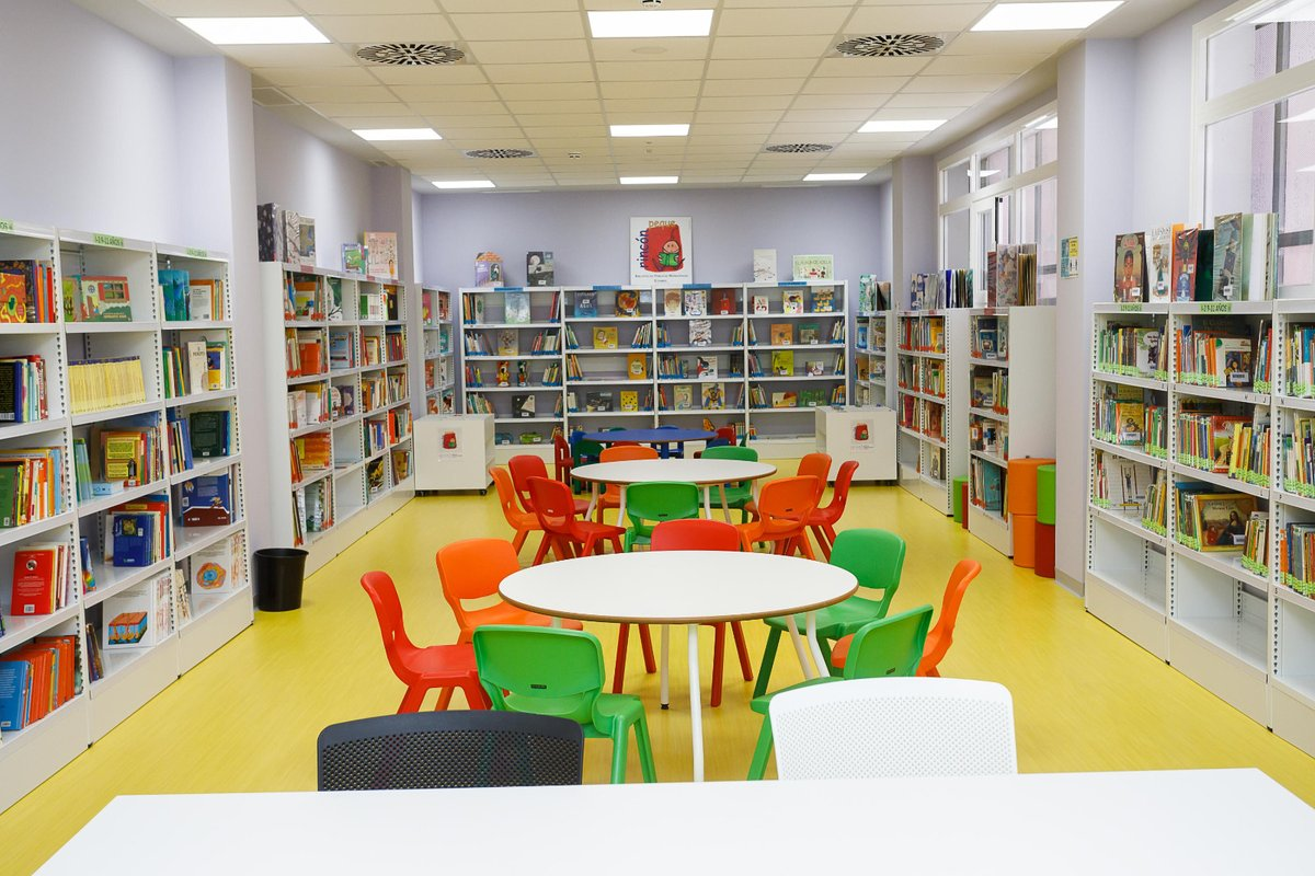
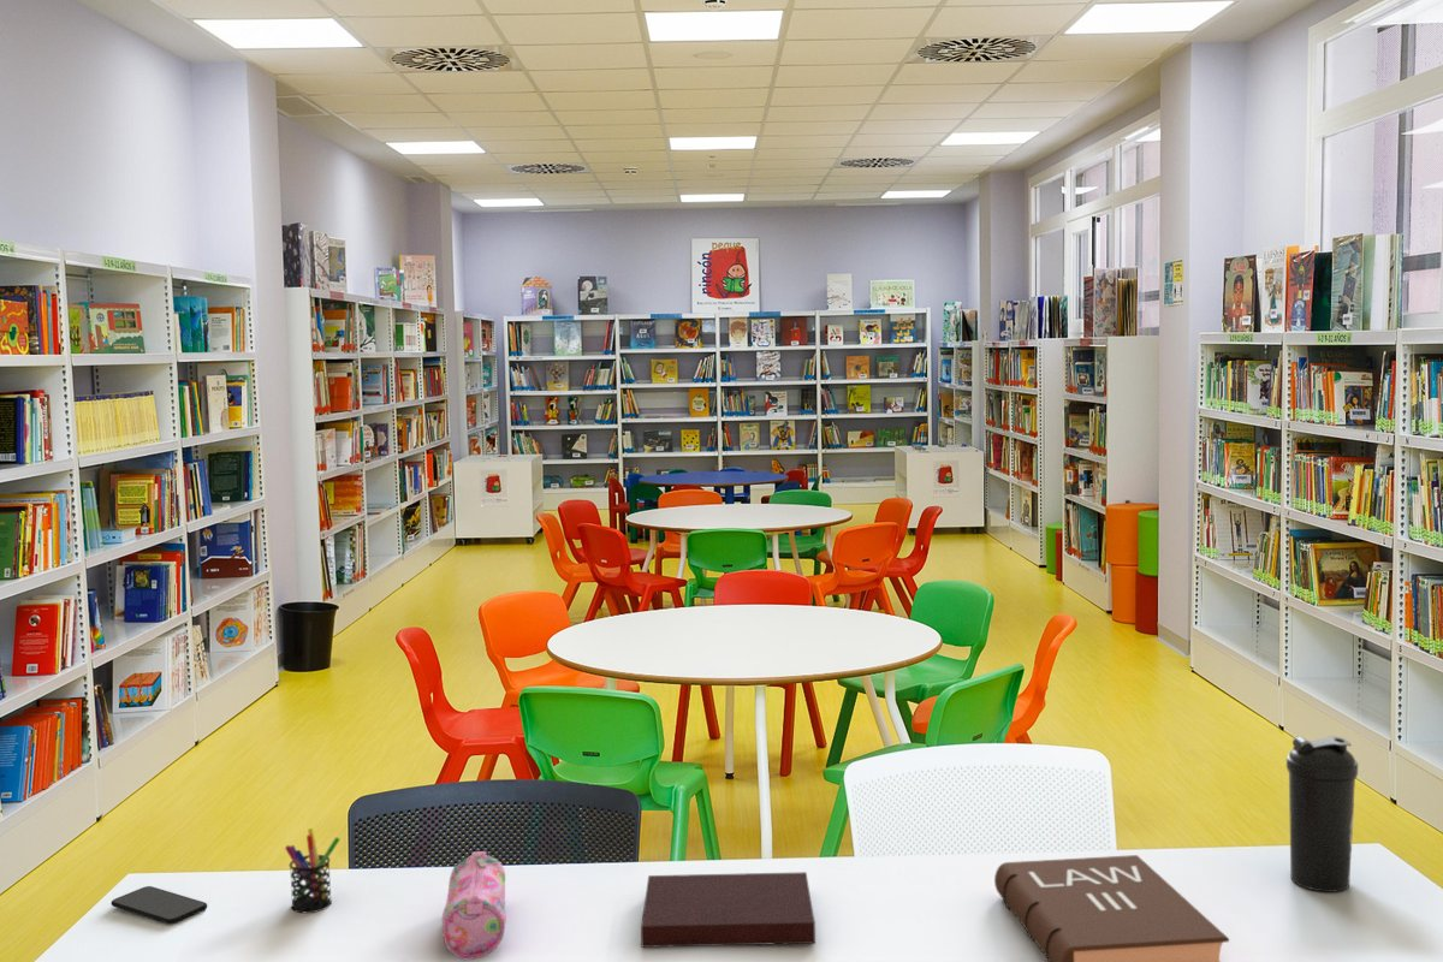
+ water bottle [1285,735,1359,893]
+ pen holder [284,827,342,914]
+ book [993,854,1230,962]
+ pencil case [441,850,507,961]
+ smartphone [109,885,208,925]
+ notebook [640,871,816,949]
